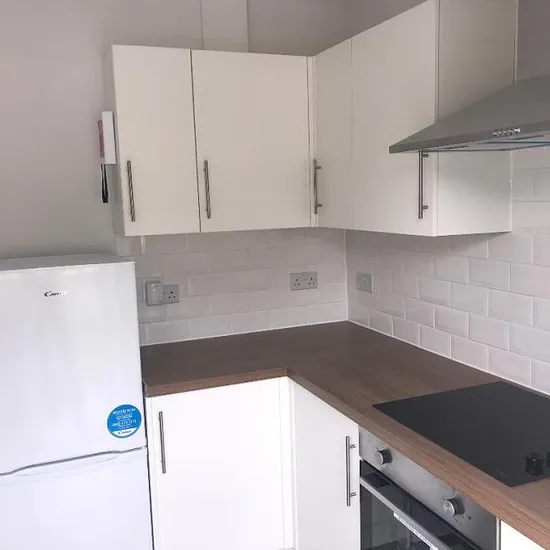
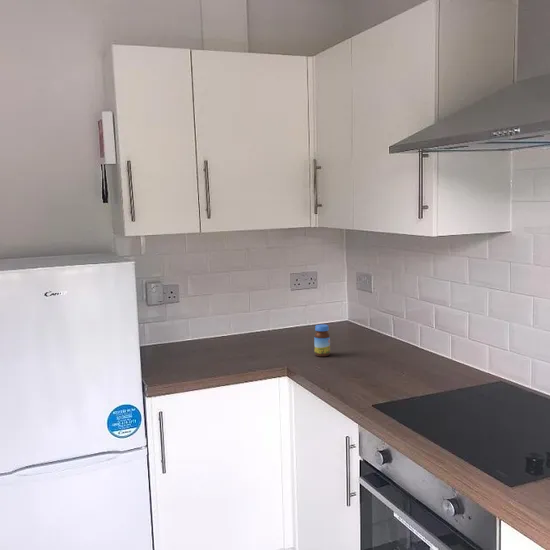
+ jar [313,323,331,357]
